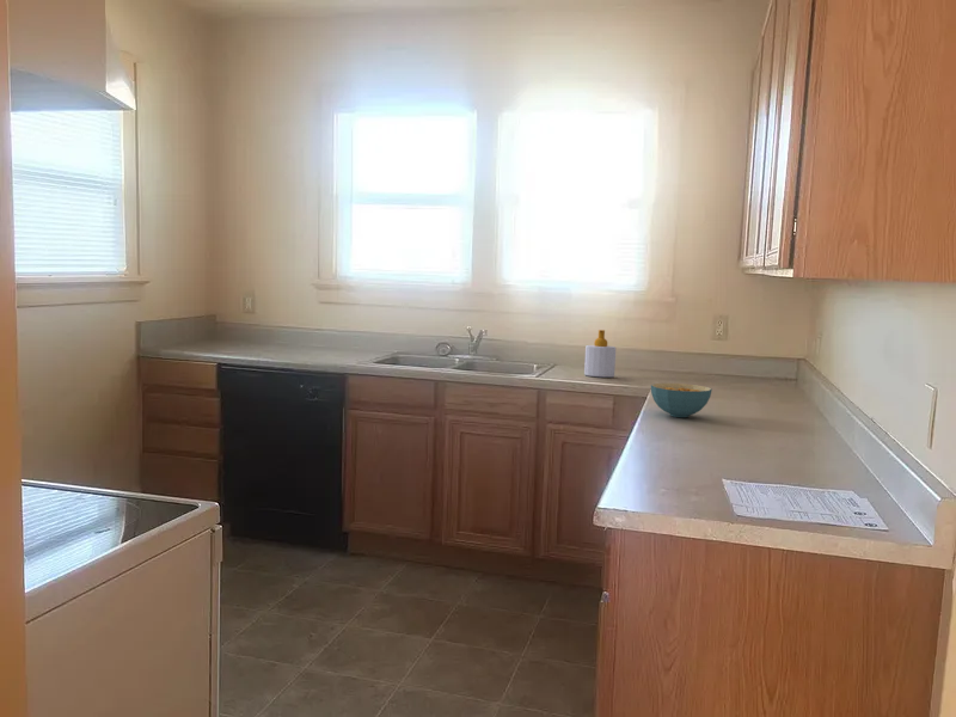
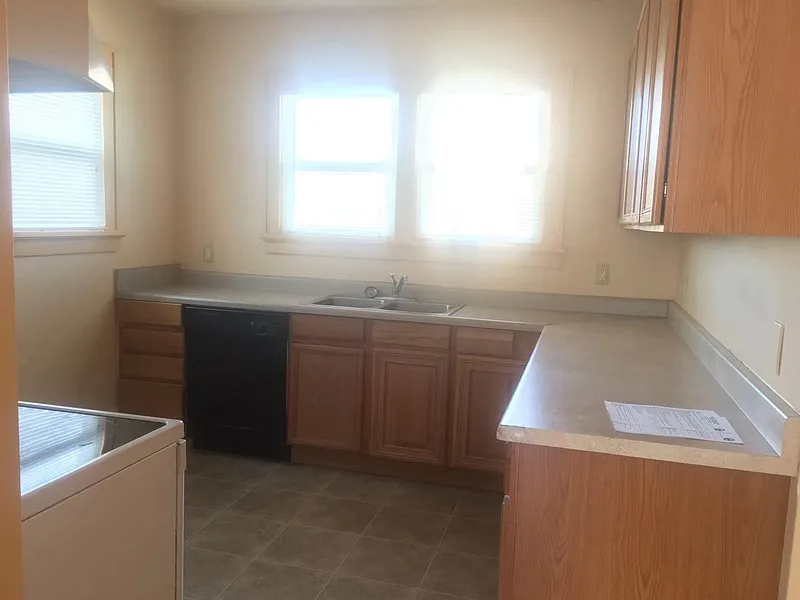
- cereal bowl [650,382,713,418]
- soap bottle [583,329,617,379]
